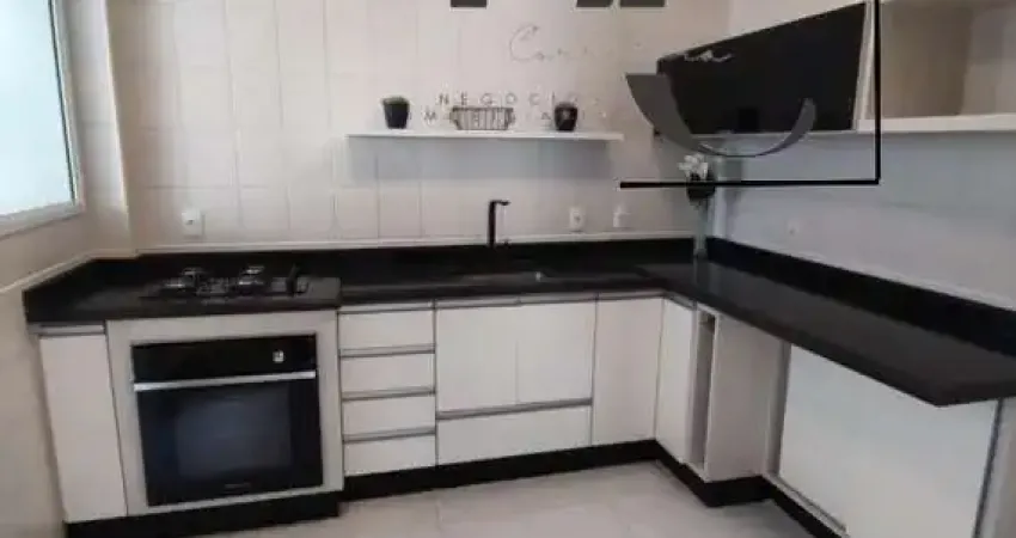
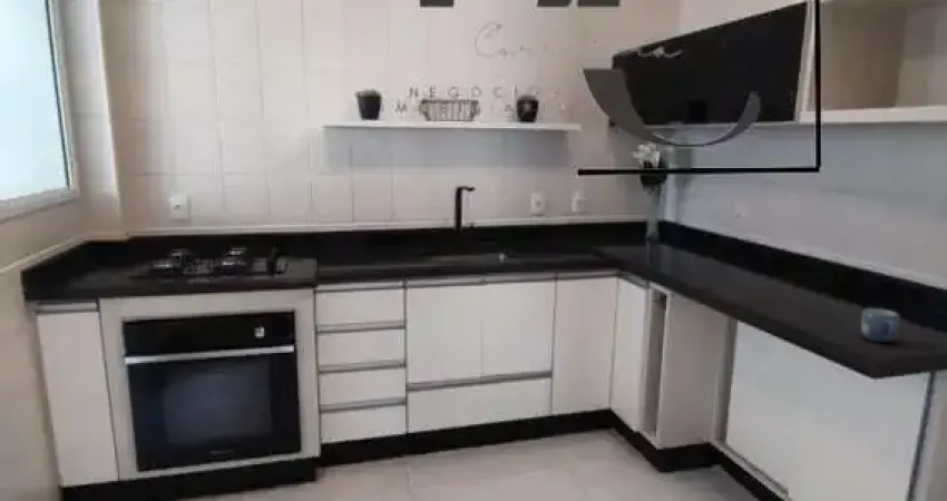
+ mug [860,307,901,343]
